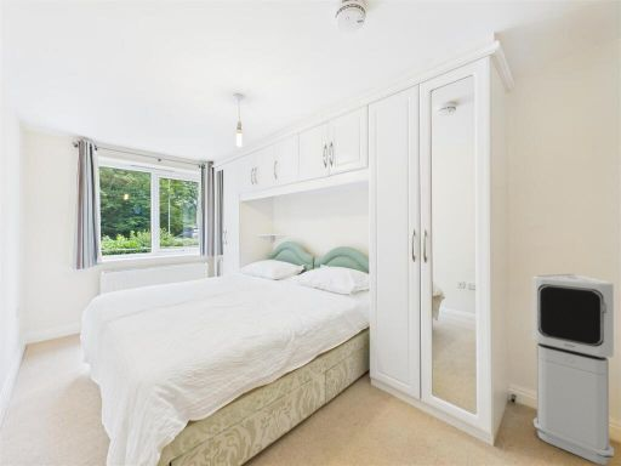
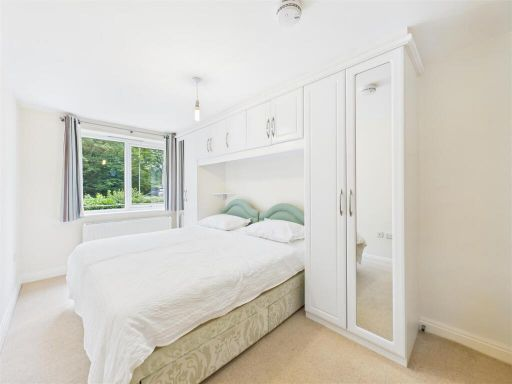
- air purifier [531,273,615,466]
